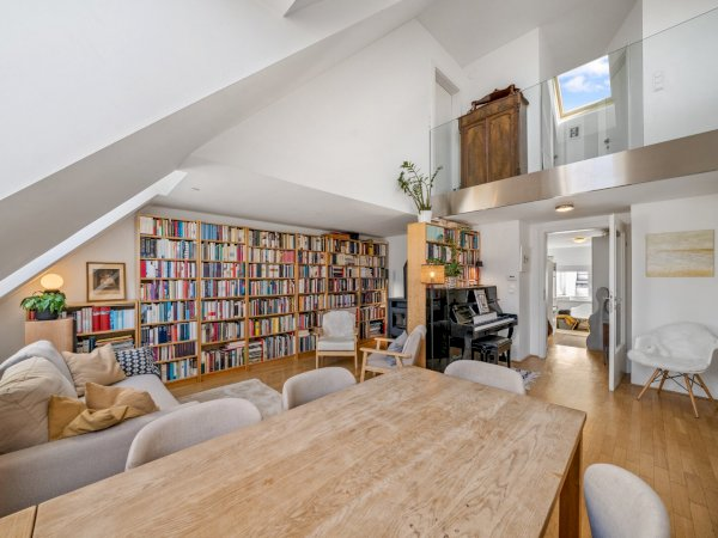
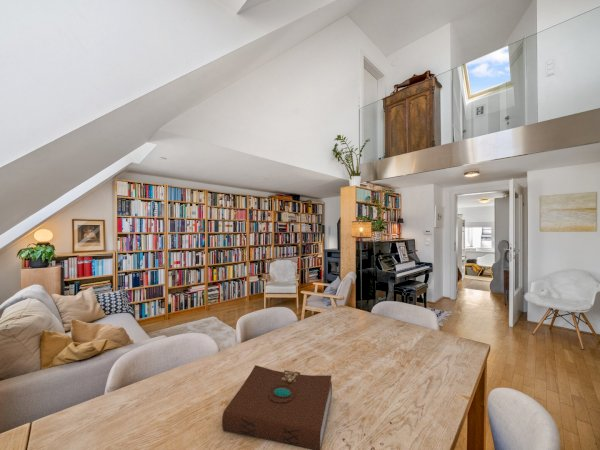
+ book [221,364,333,450]
